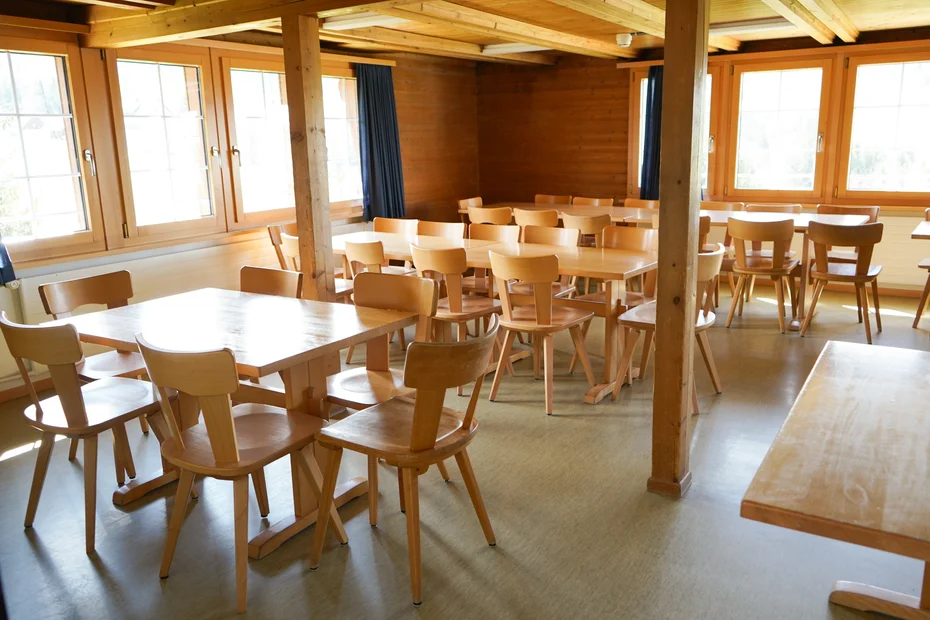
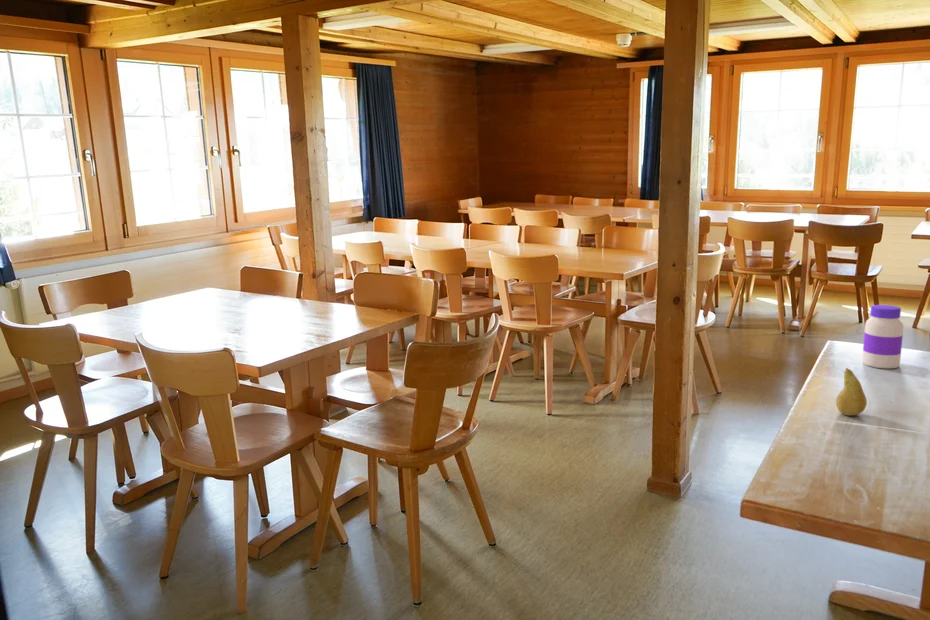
+ fruit [835,367,868,417]
+ jar [861,304,904,370]
